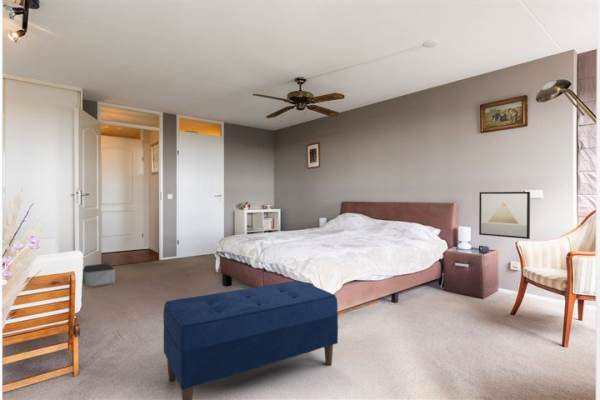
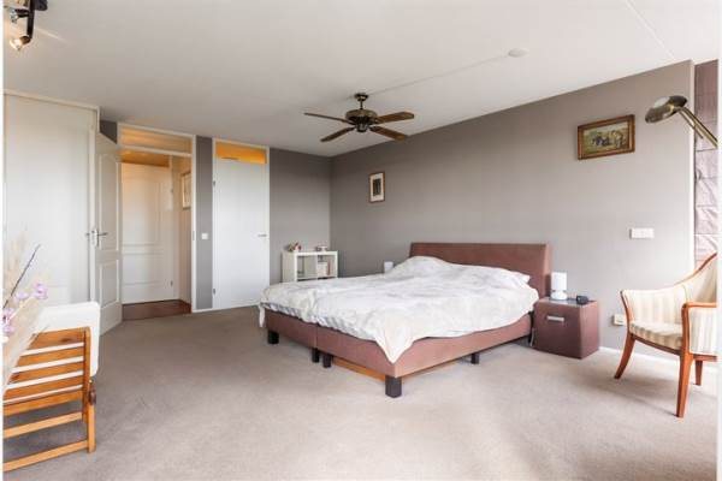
- bench [162,280,339,400]
- wall art [478,191,531,240]
- storage bin [82,263,116,288]
